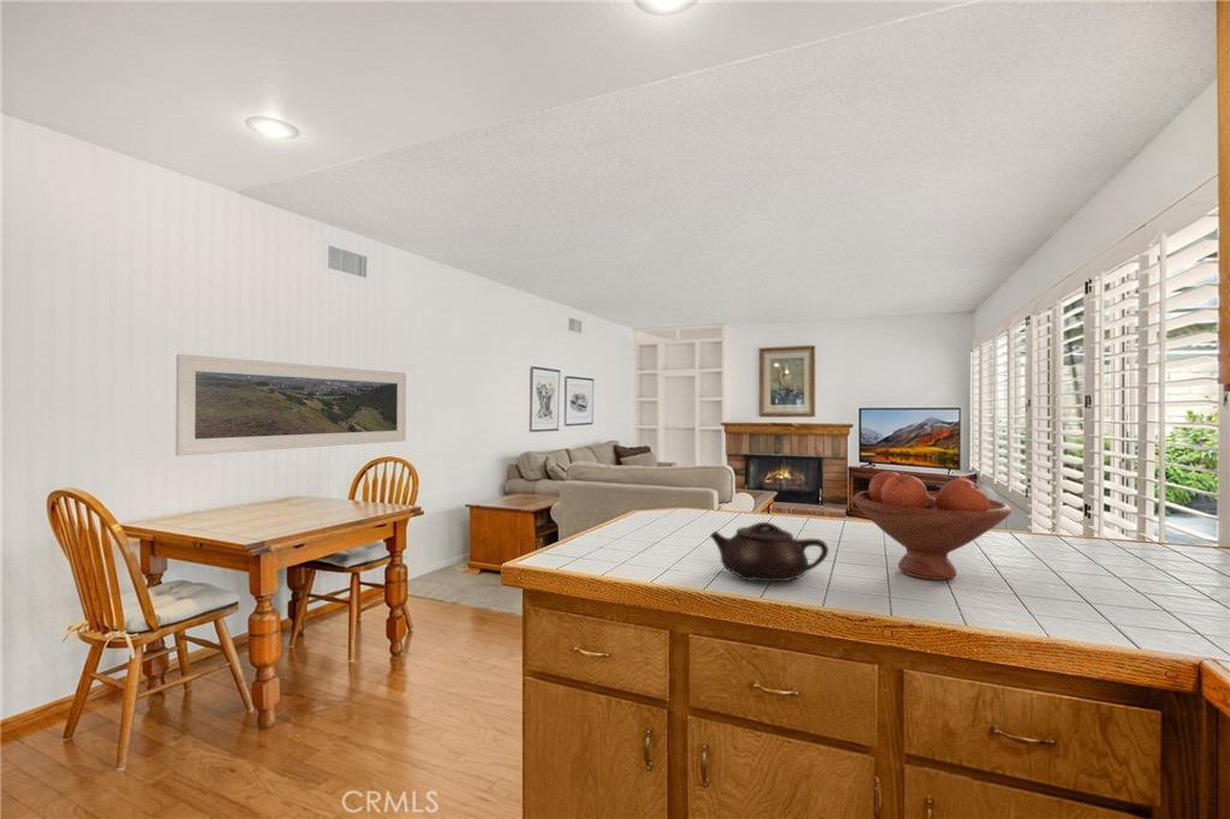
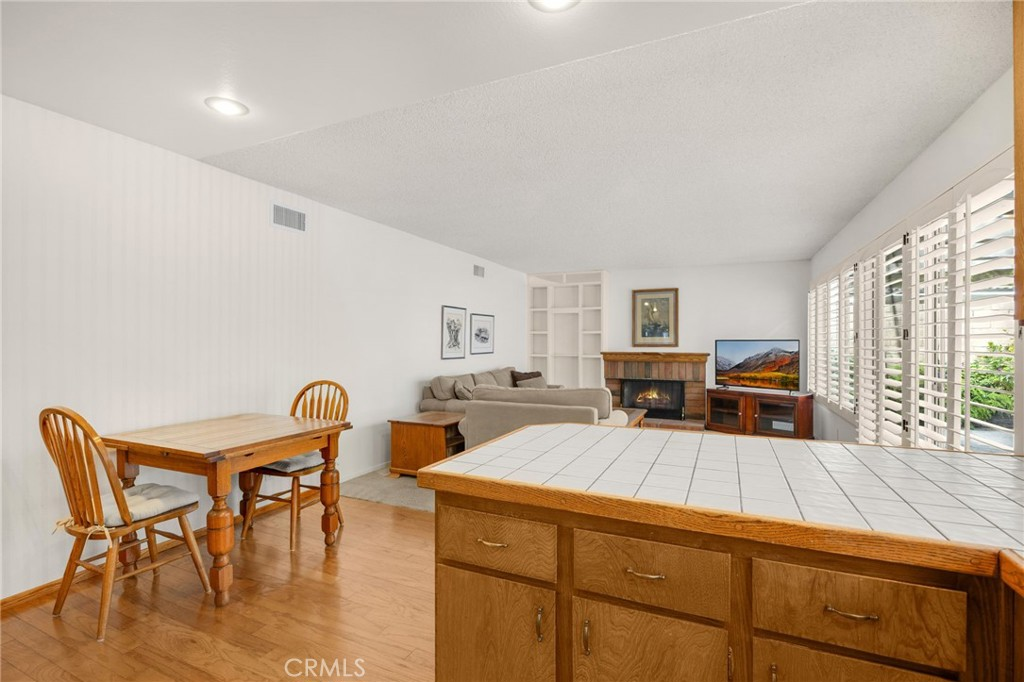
- teapot [709,521,830,582]
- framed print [174,353,407,456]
- fruit bowl [852,471,1013,581]
